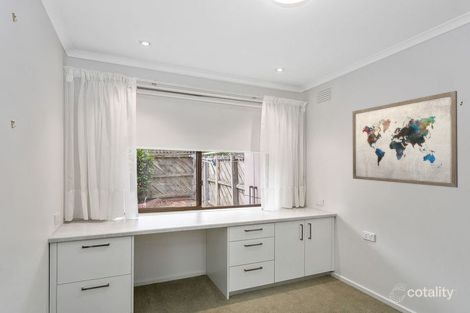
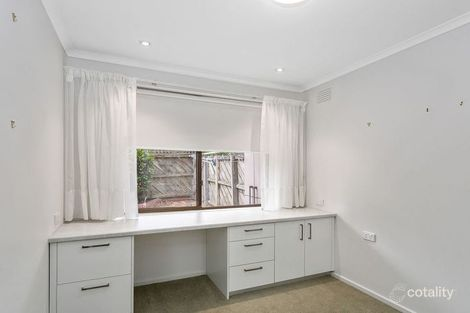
- wall art [352,90,459,189]
